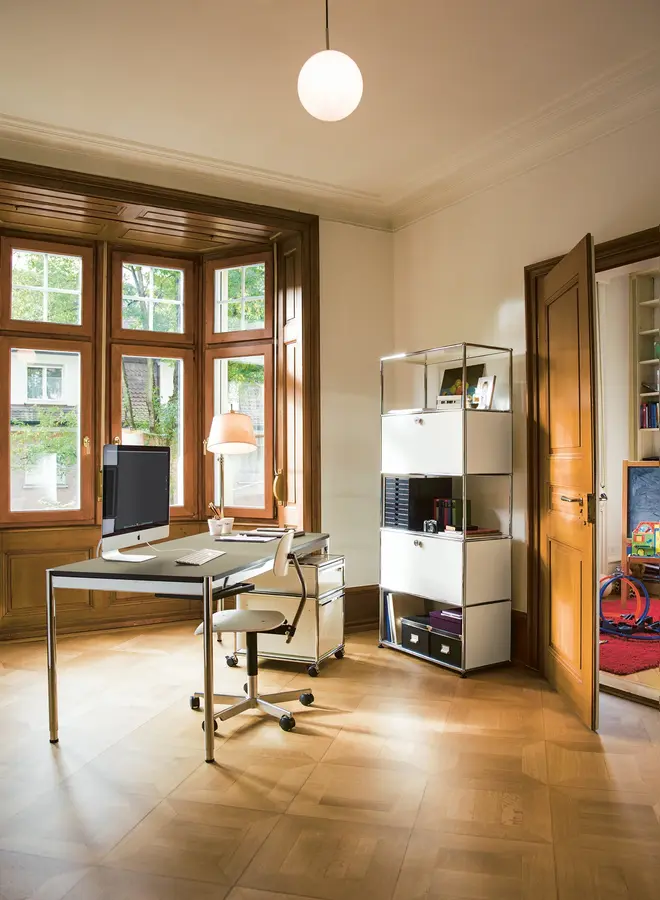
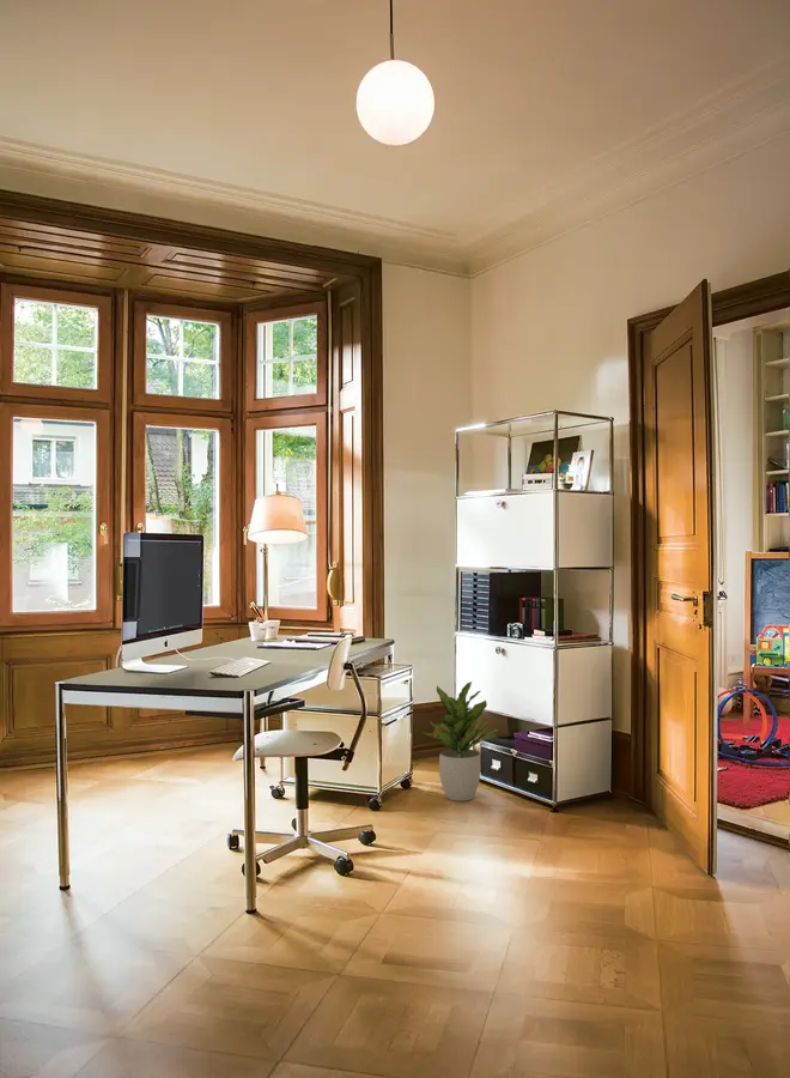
+ potted plant [421,680,499,803]
